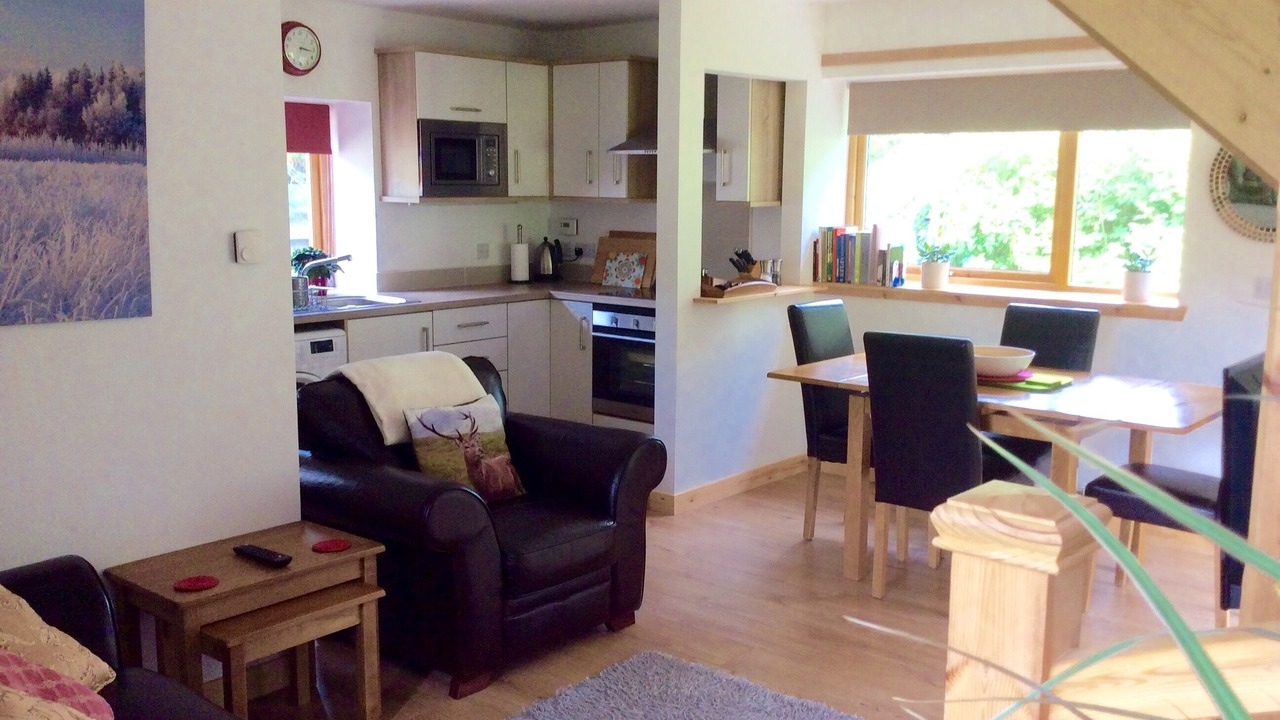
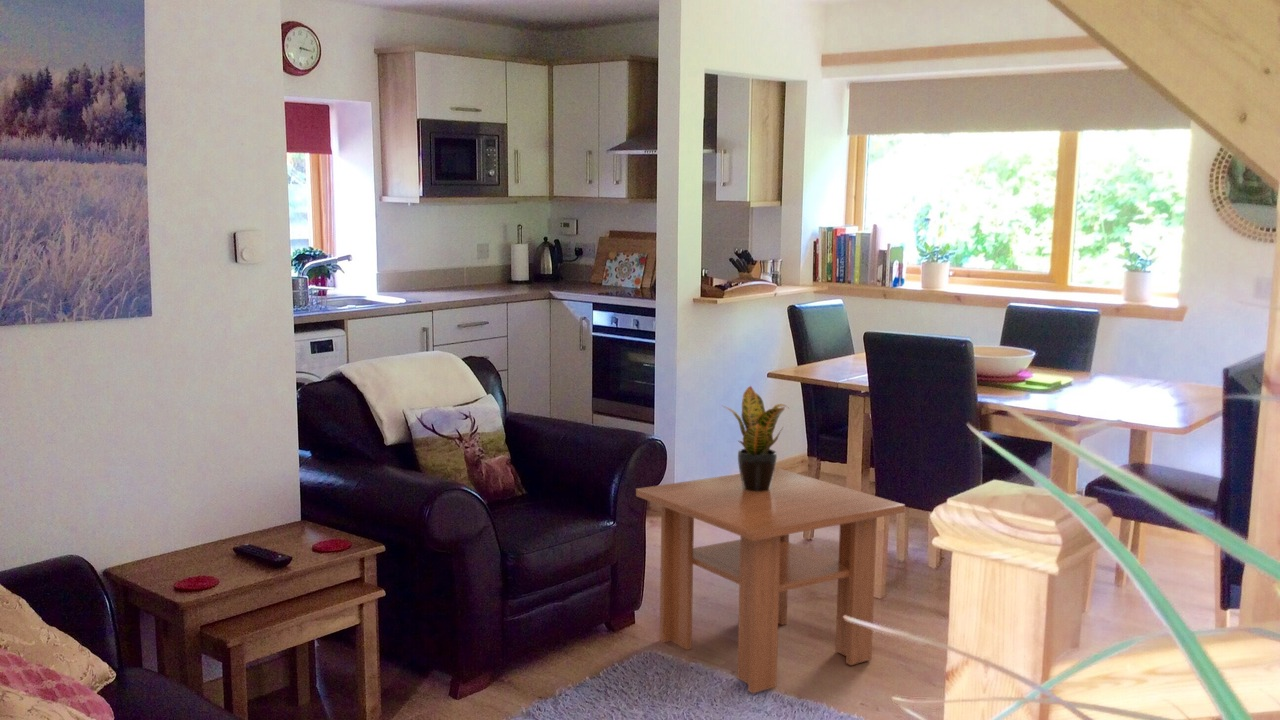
+ potted plant [722,385,789,491]
+ coffee table [635,467,906,694]
